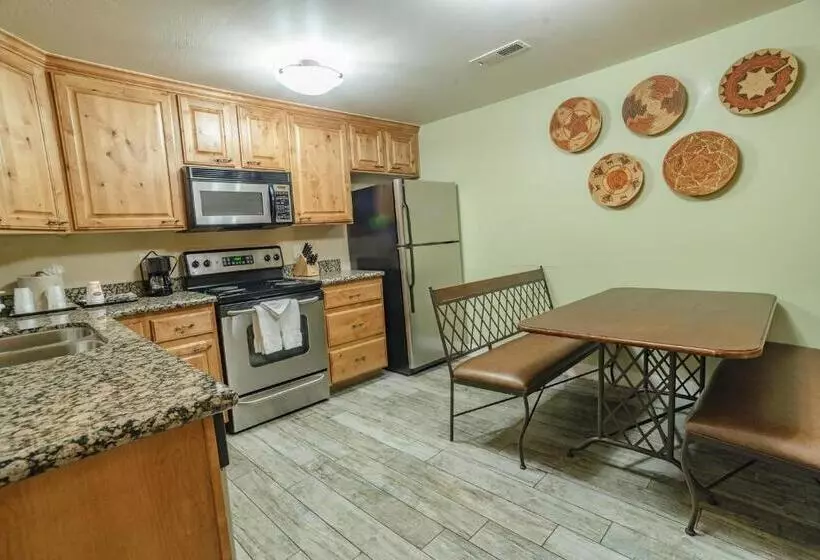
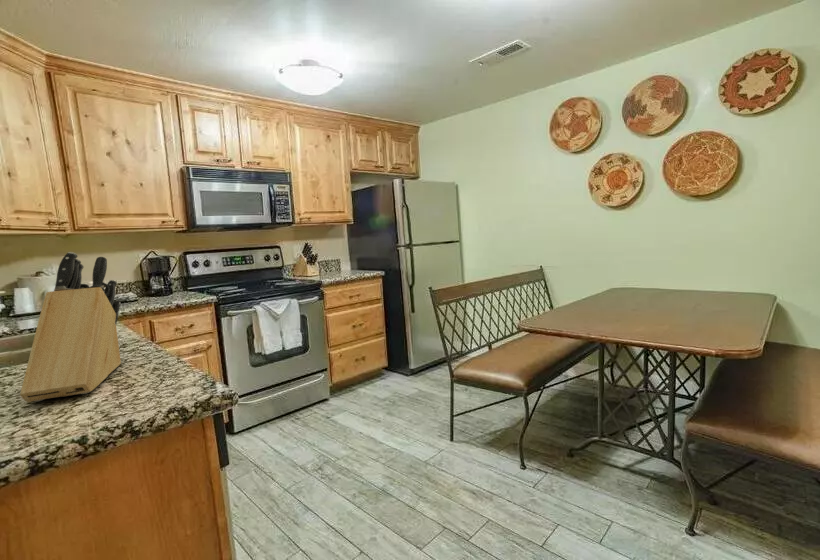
+ knife block [19,251,122,403]
